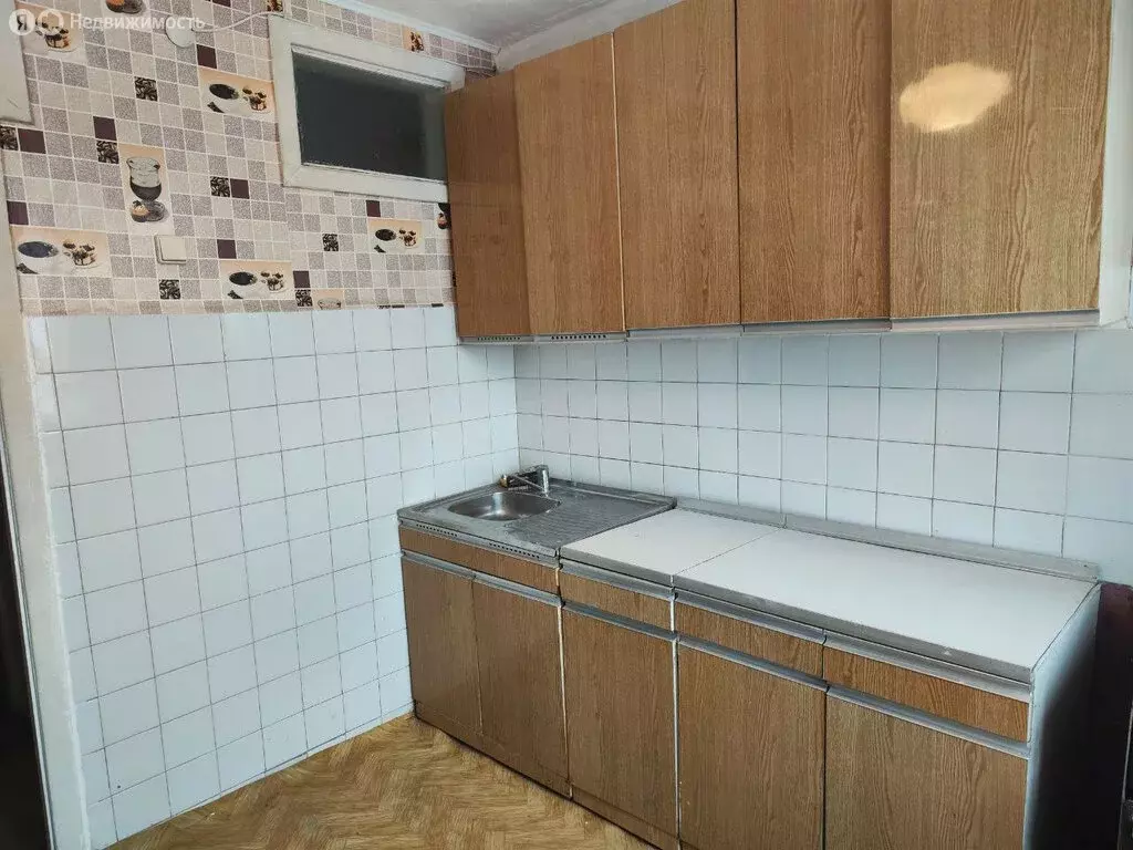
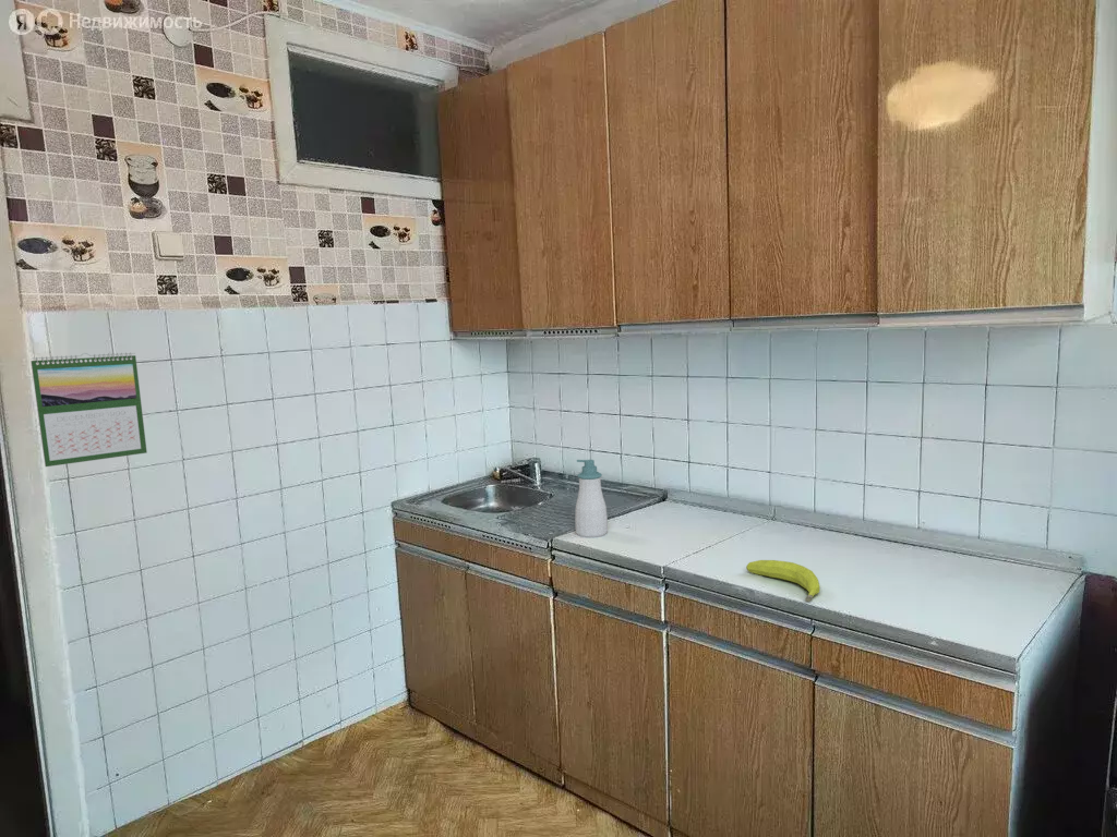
+ soap bottle [574,459,609,538]
+ fruit [745,559,821,603]
+ calendar [29,352,148,468]
